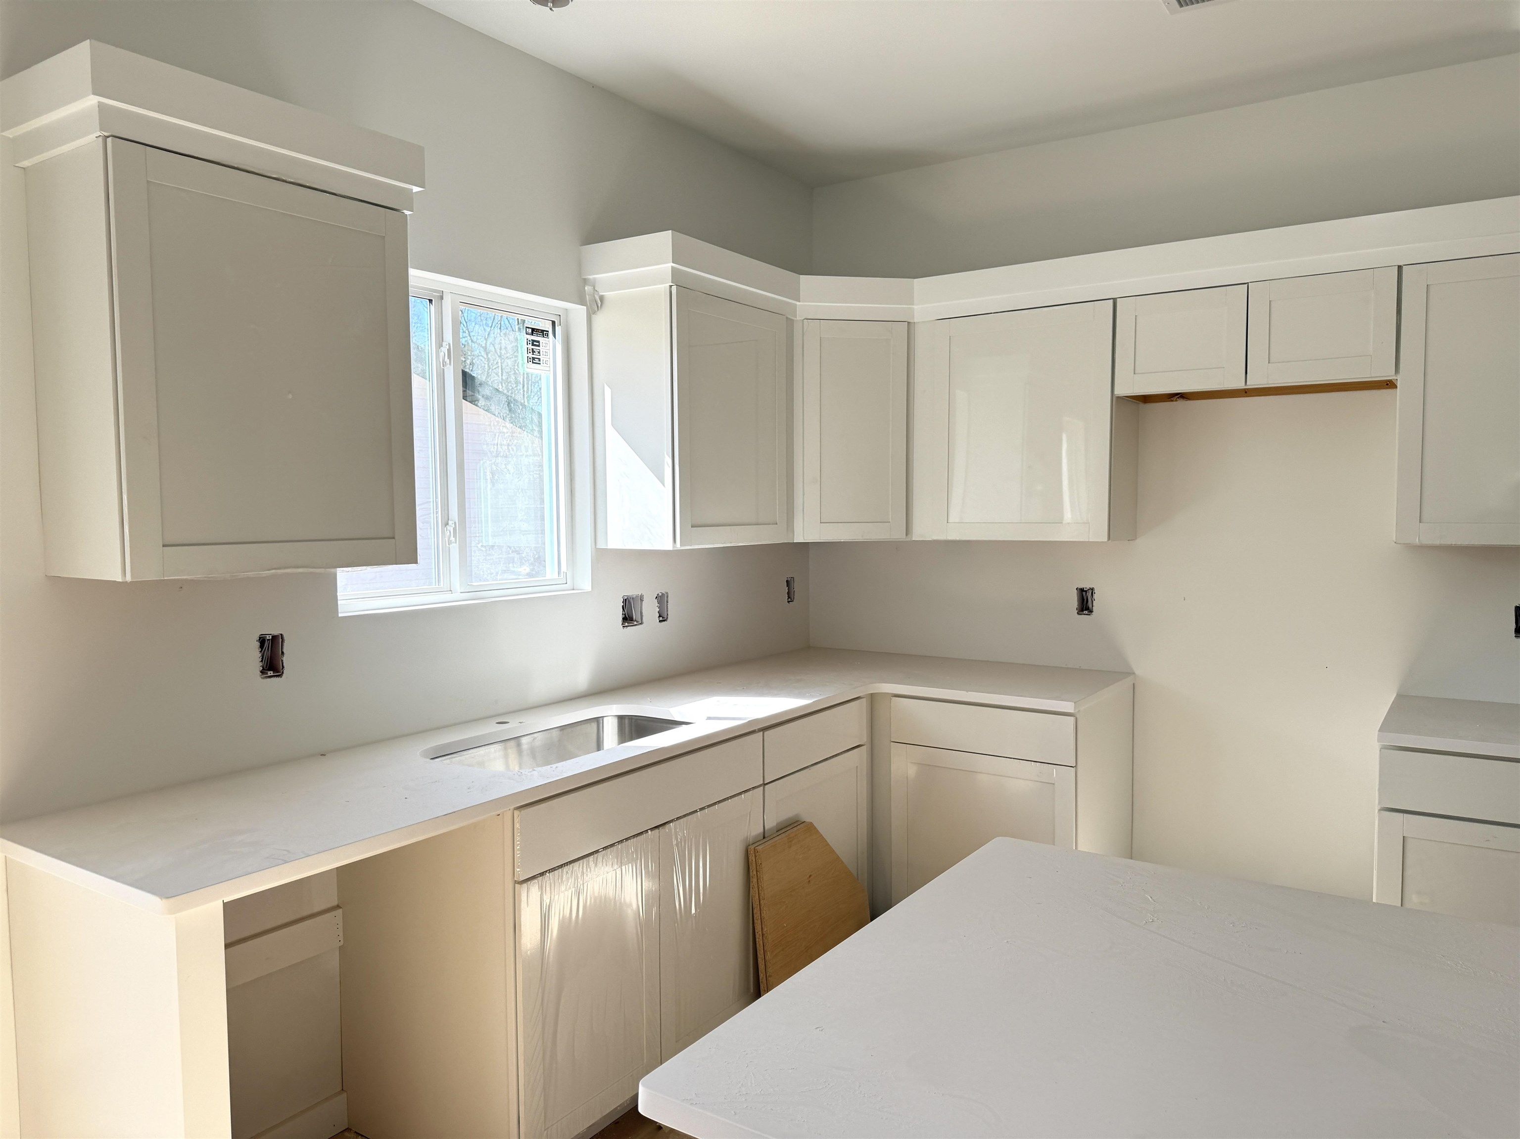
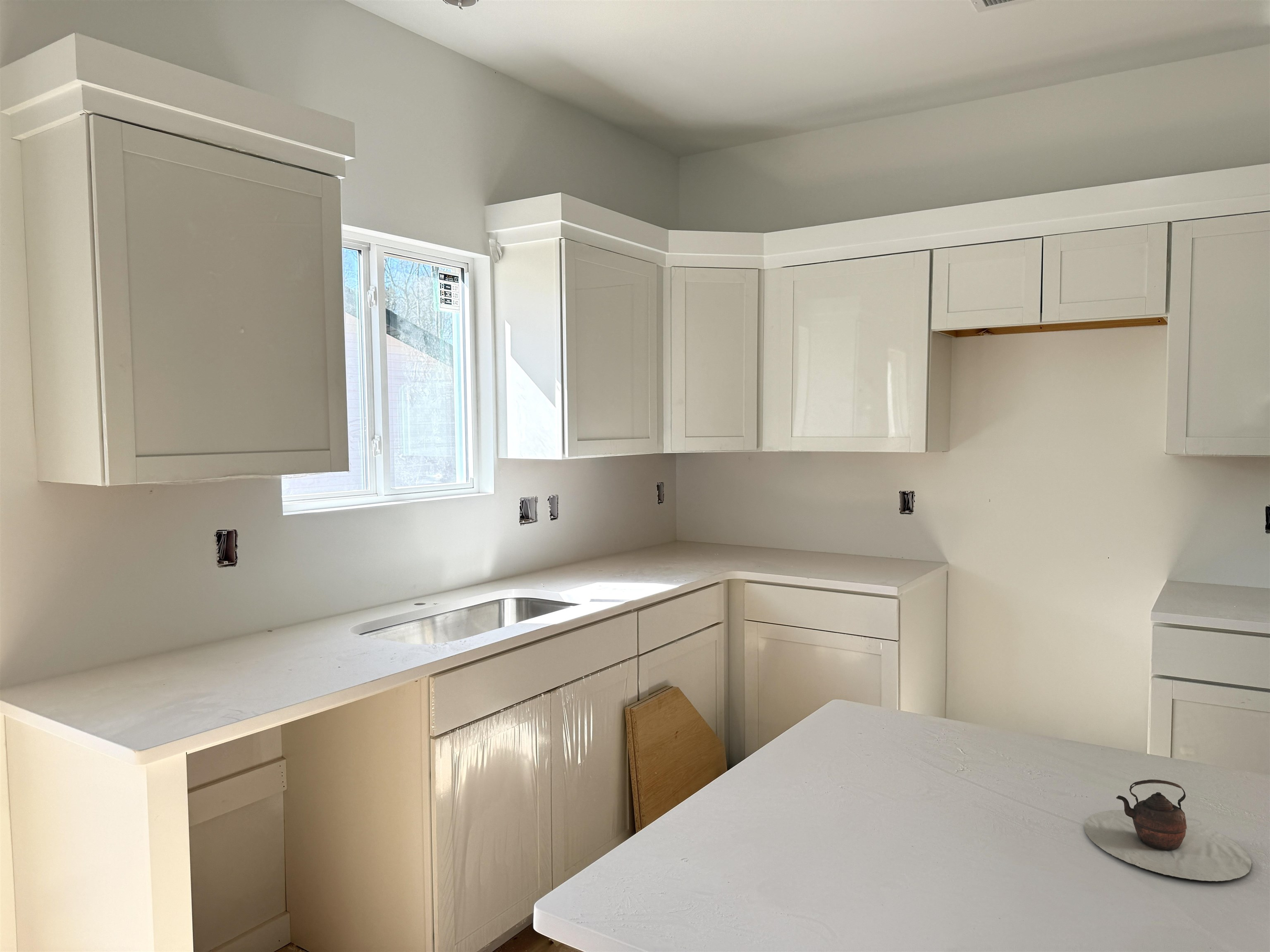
+ teapot [1084,779,1252,882]
